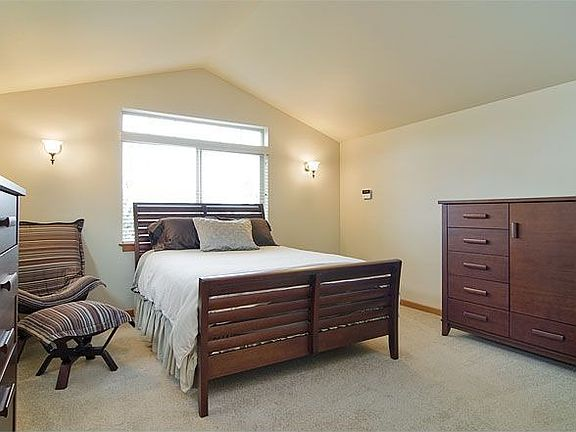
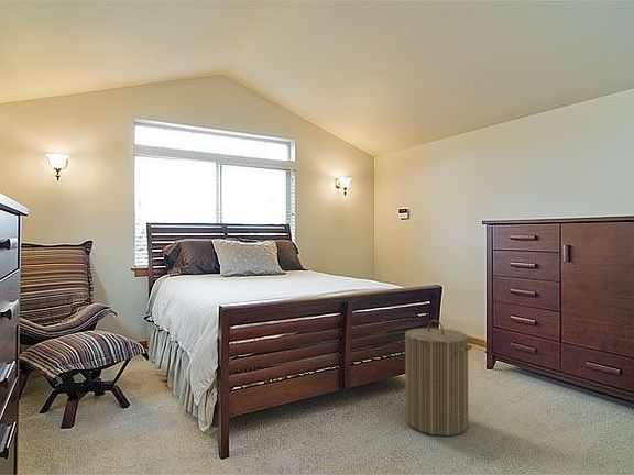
+ laundry hamper [404,319,473,437]
